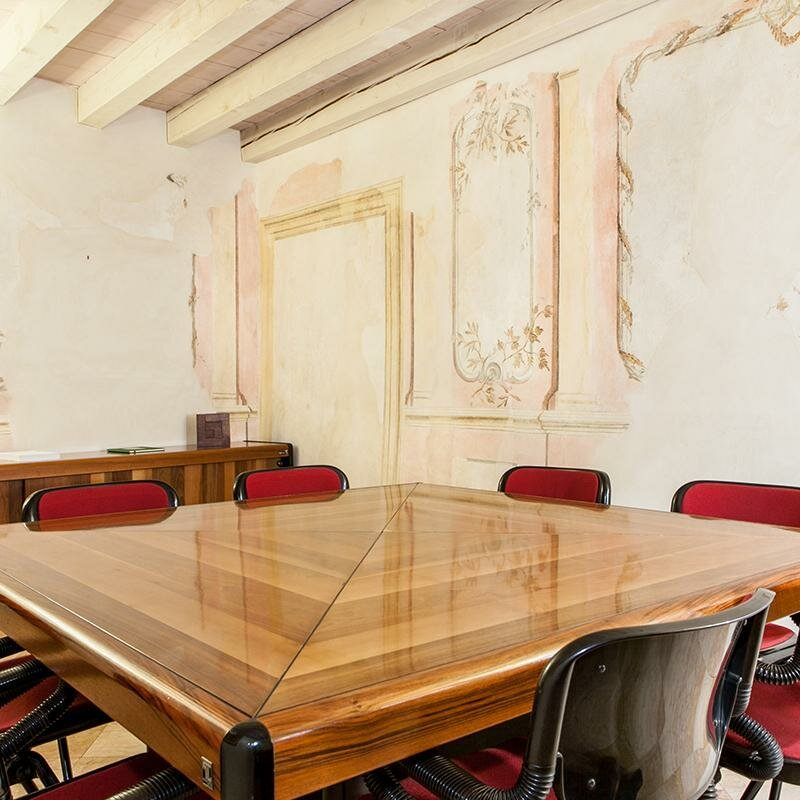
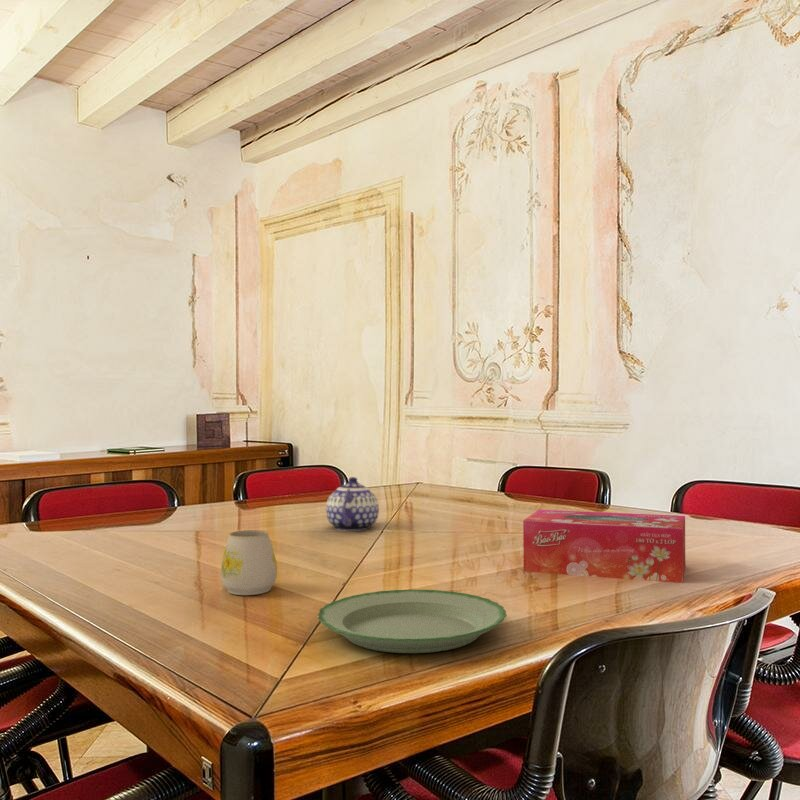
+ tissue box [522,509,686,584]
+ mug [220,529,278,596]
+ plate [317,588,508,654]
+ teapot [325,476,380,532]
